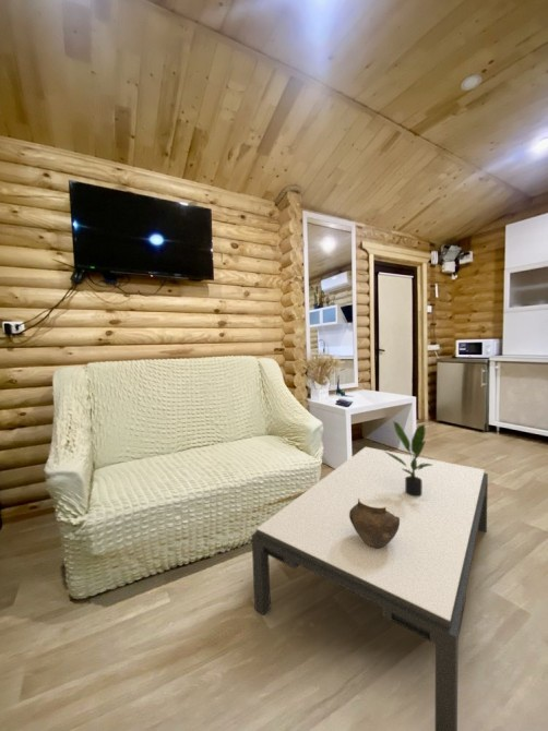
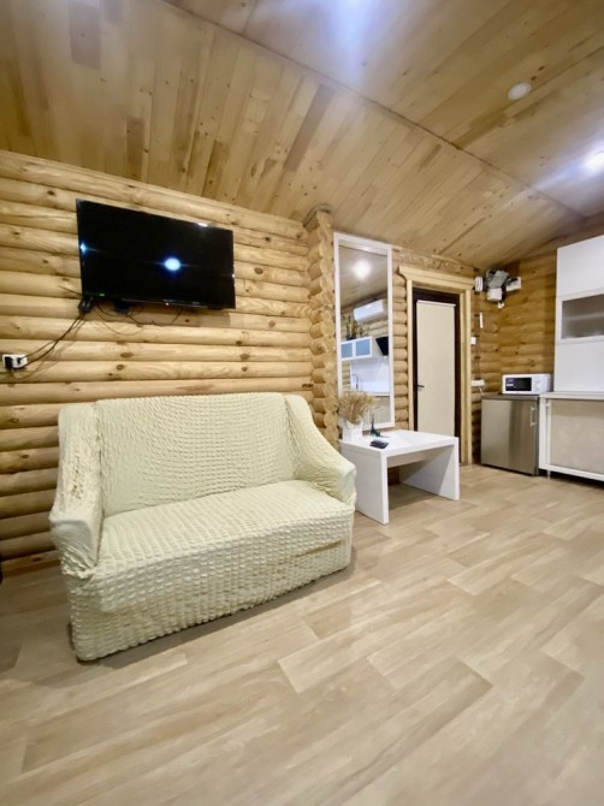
- ceramic bowl [349,498,400,549]
- coffee table [251,446,489,731]
- potted plant [385,420,432,496]
